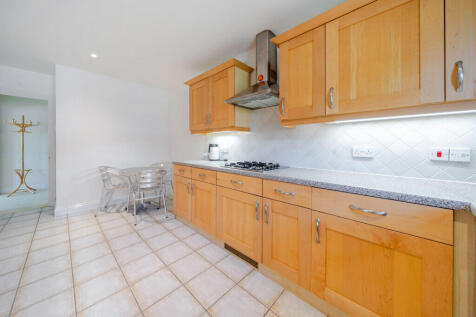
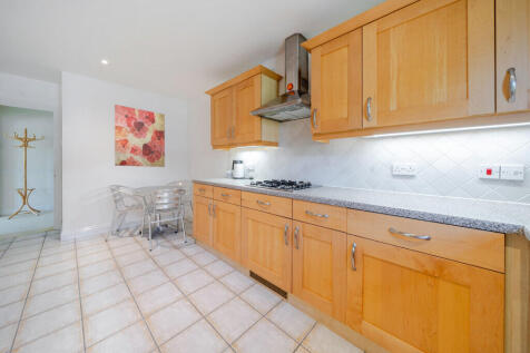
+ wall art [114,104,166,168]
